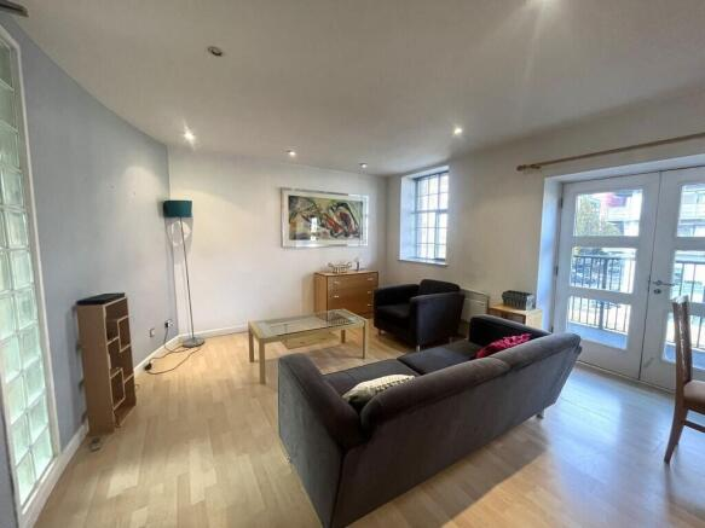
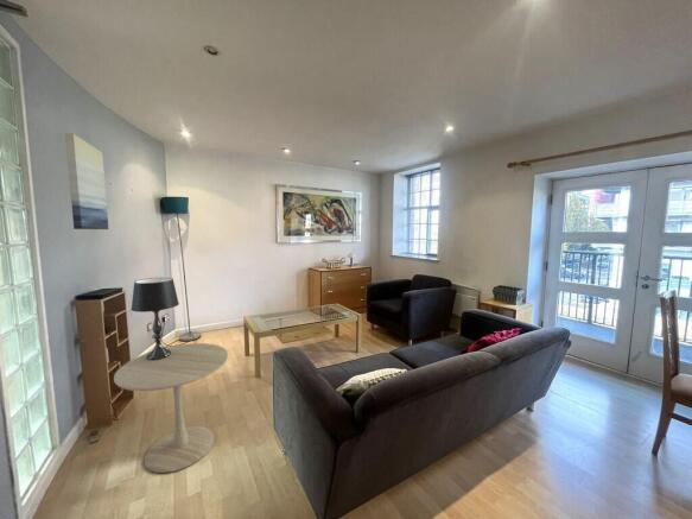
+ table lamp [131,277,180,361]
+ wall art [64,132,109,230]
+ side table [113,342,229,474]
